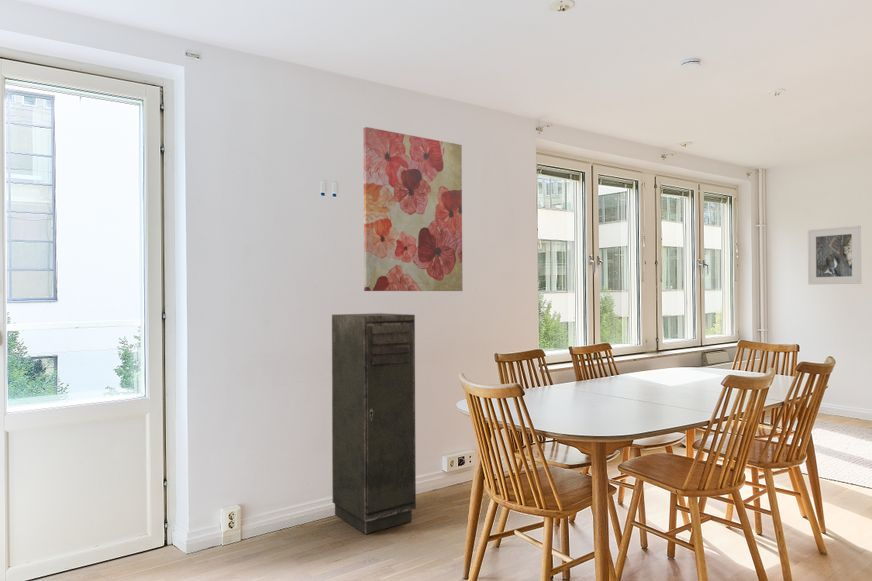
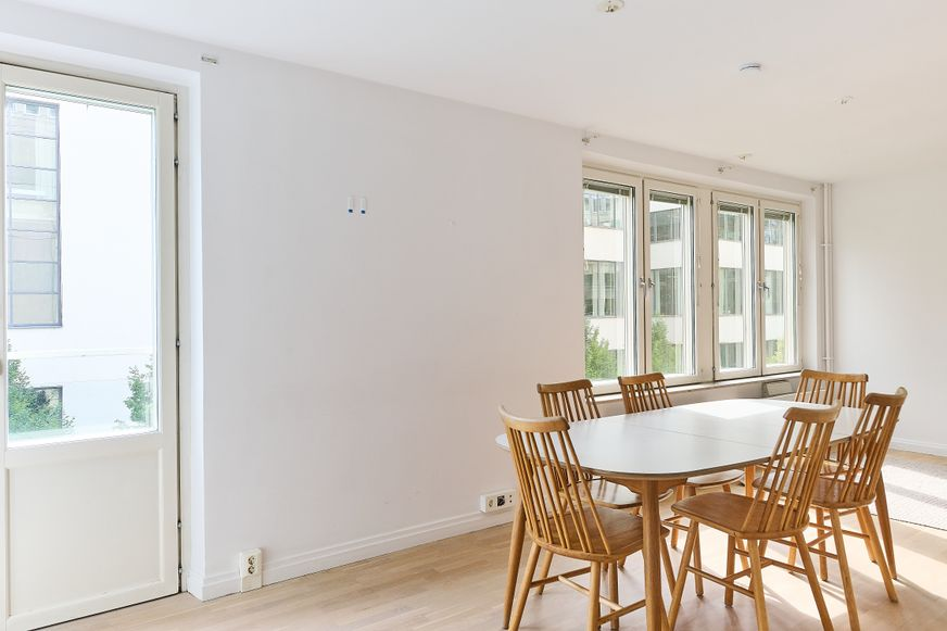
- storage cabinet [331,312,417,535]
- wall art [362,126,464,292]
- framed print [807,225,863,286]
